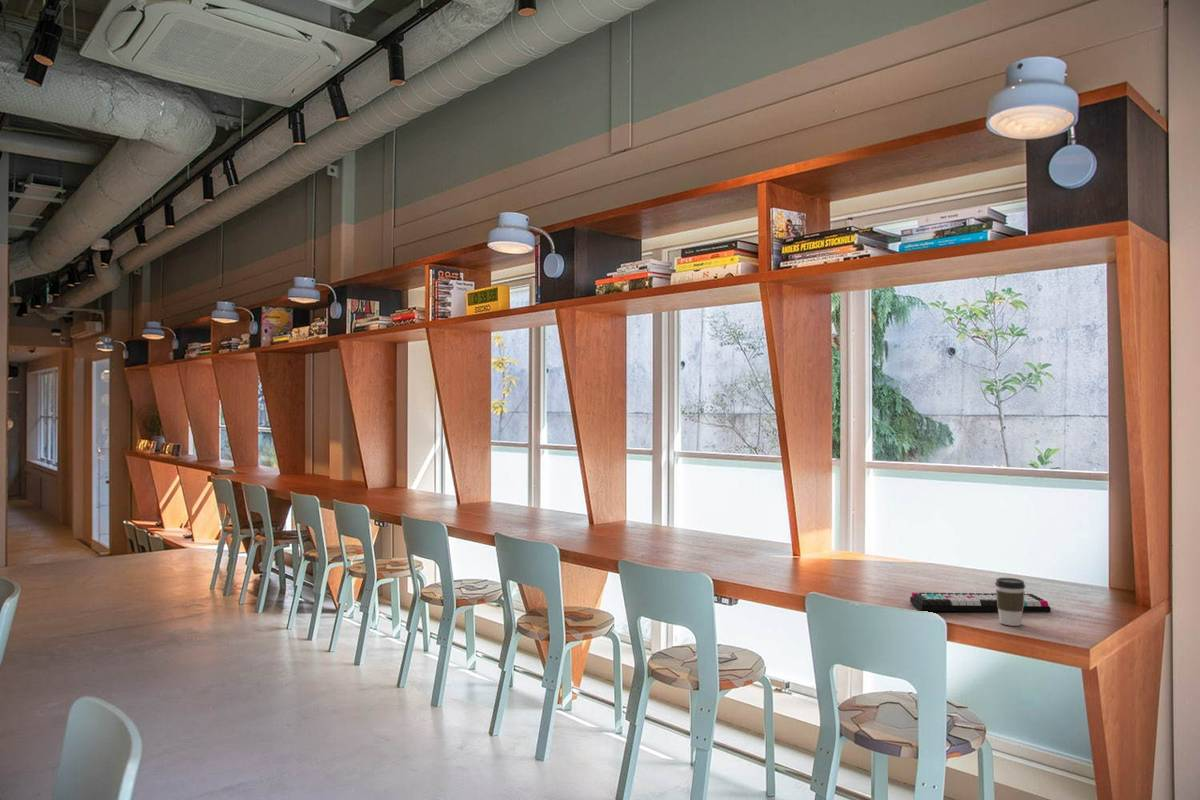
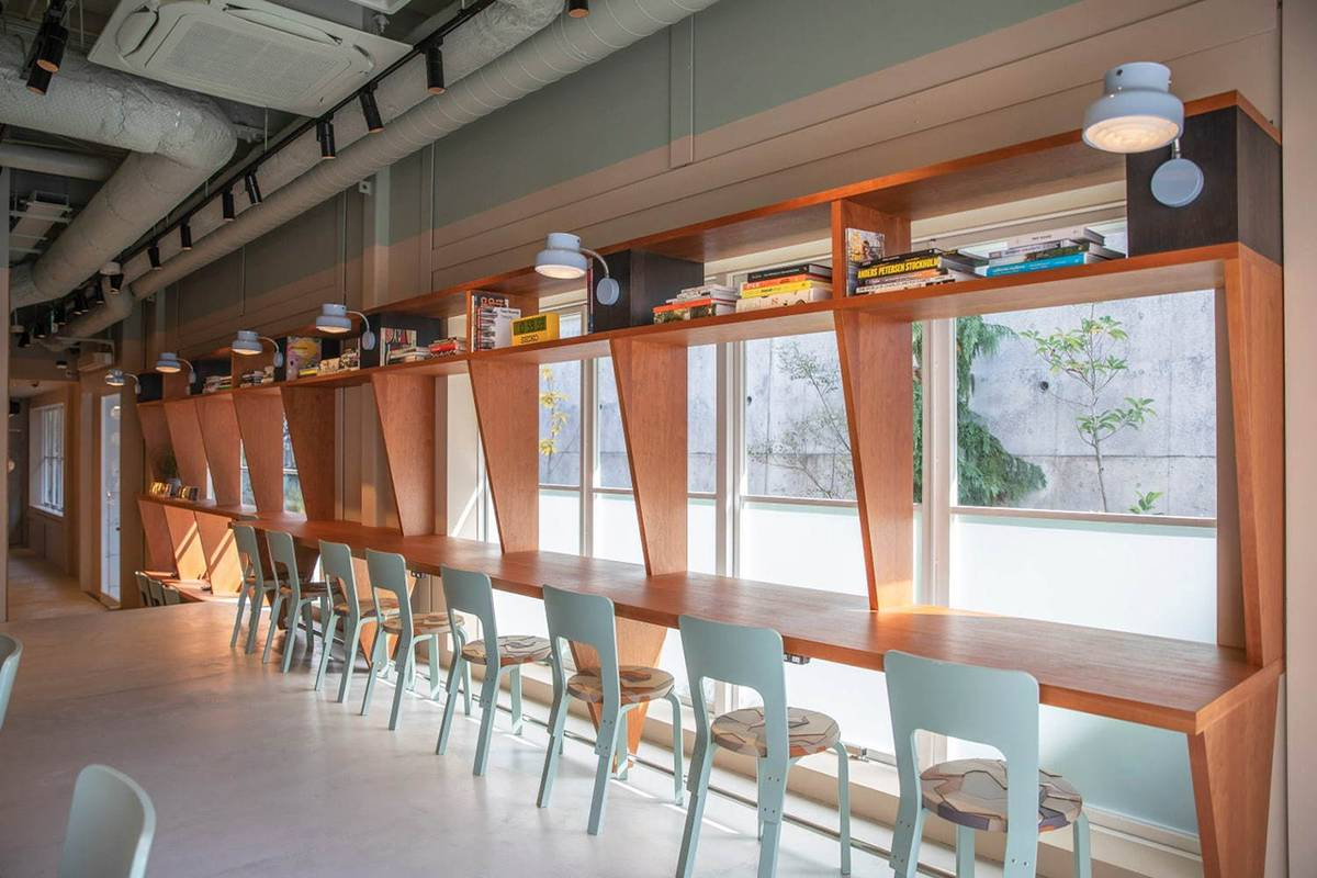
- coffee cup [994,577,1026,627]
- keyboard [909,591,1052,613]
